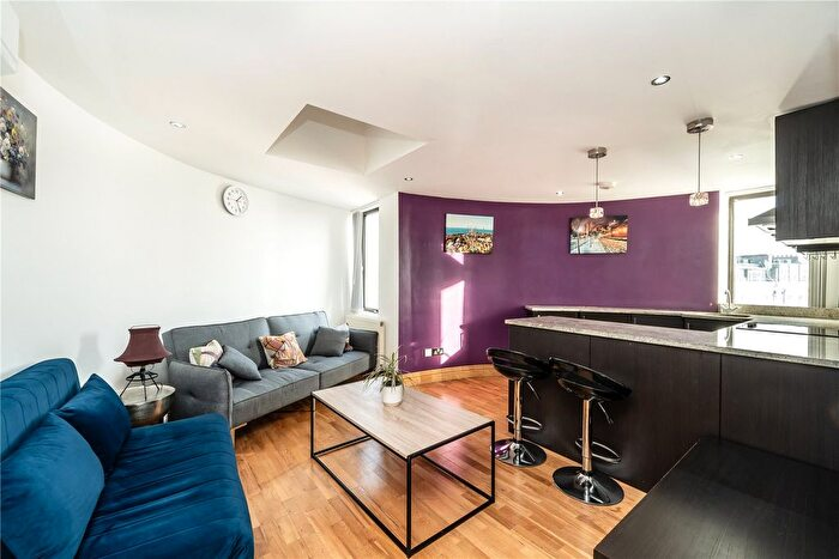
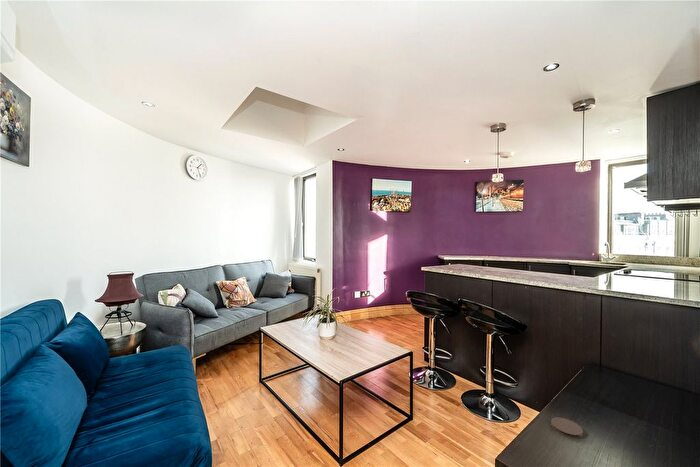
+ coaster [550,416,584,439]
